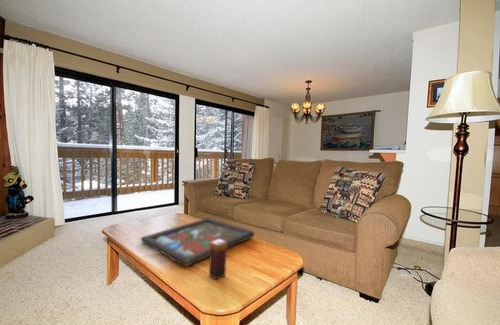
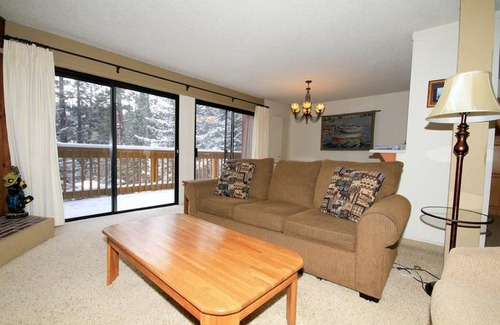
- framed painting [140,217,255,268]
- candle [208,240,228,280]
